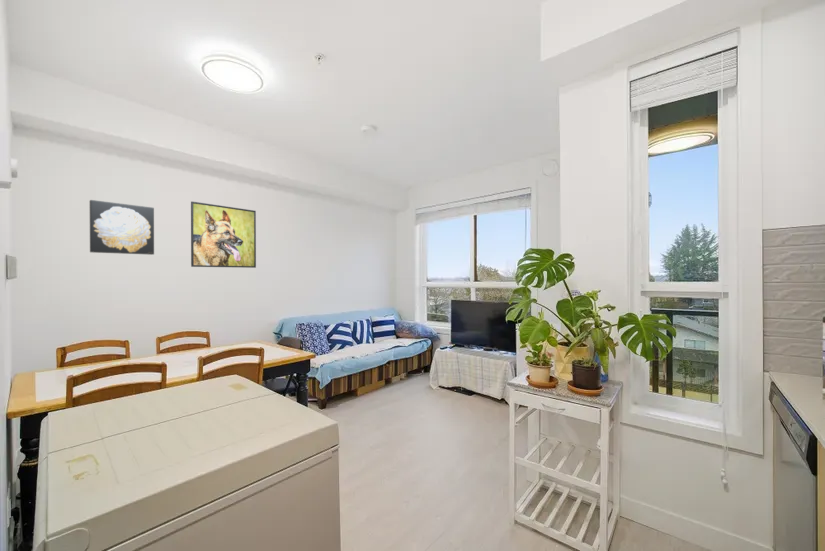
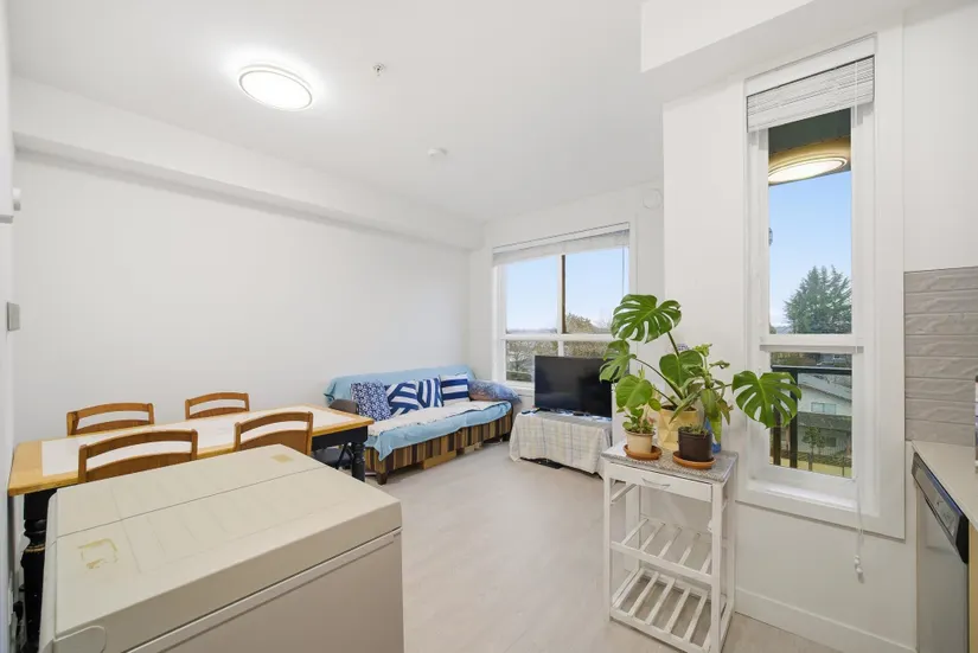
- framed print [190,201,257,269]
- wall art [89,199,155,256]
